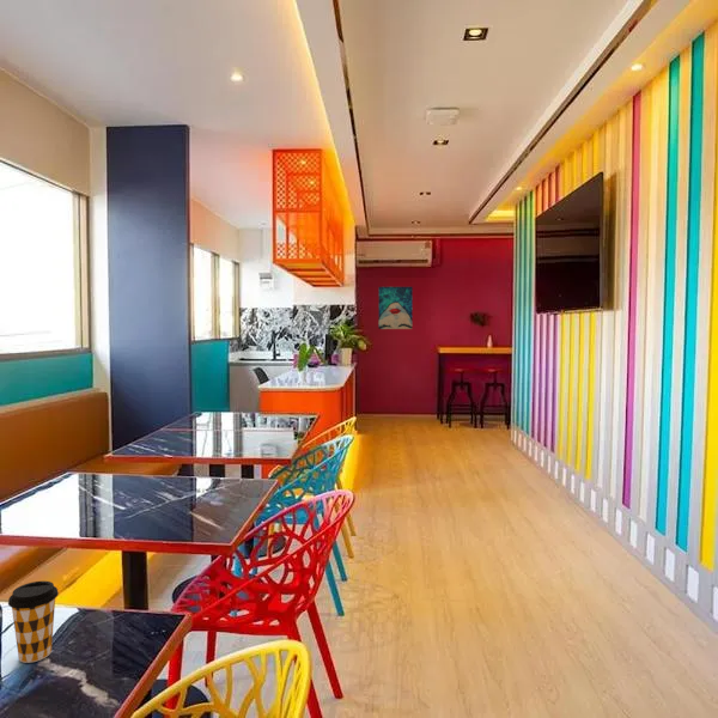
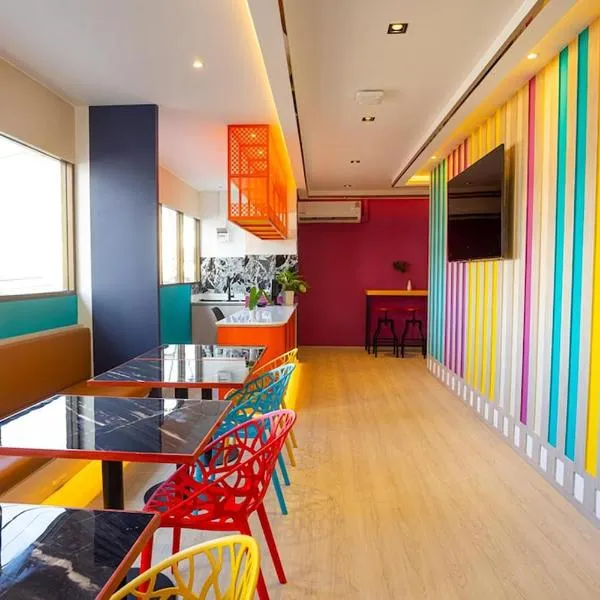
- wall art [377,286,414,330]
- coffee cup [7,580,60,664]
